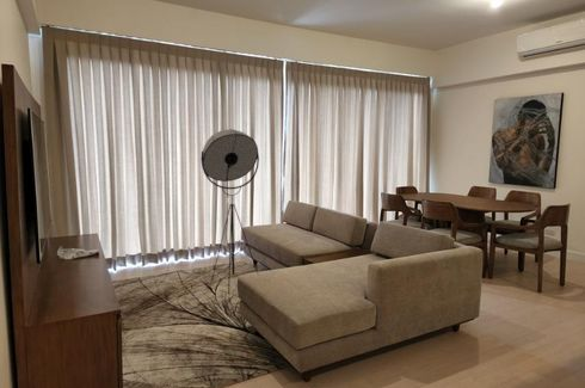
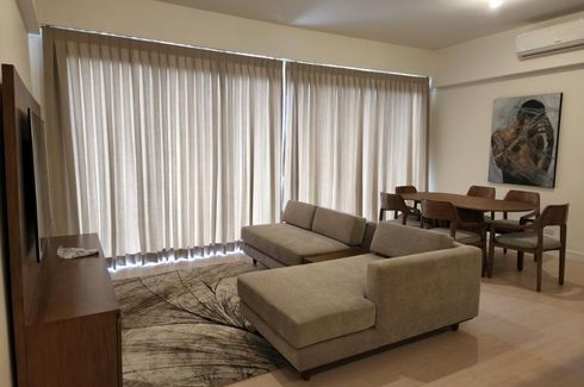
- floor lamp [178,128,260,296]
